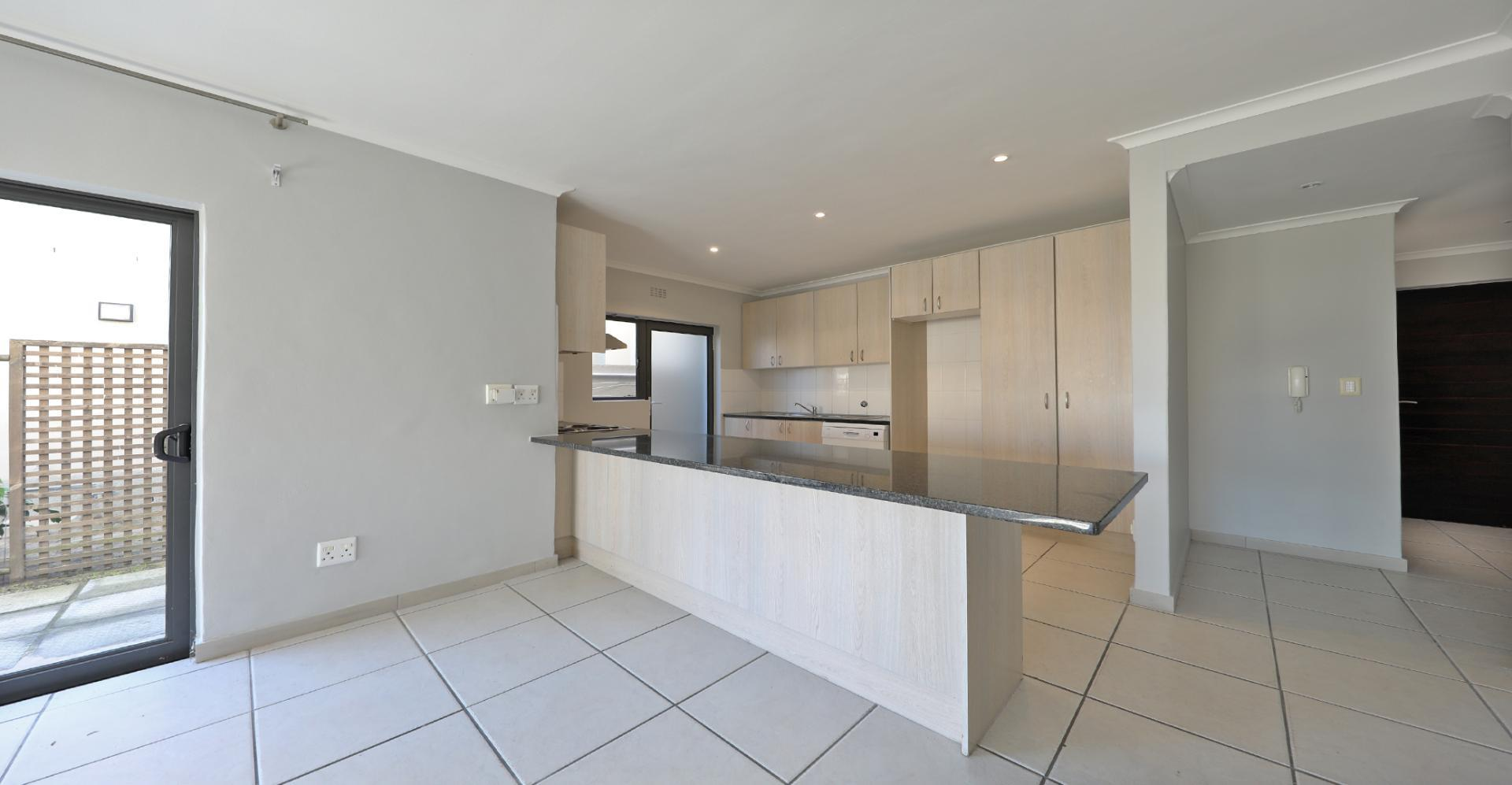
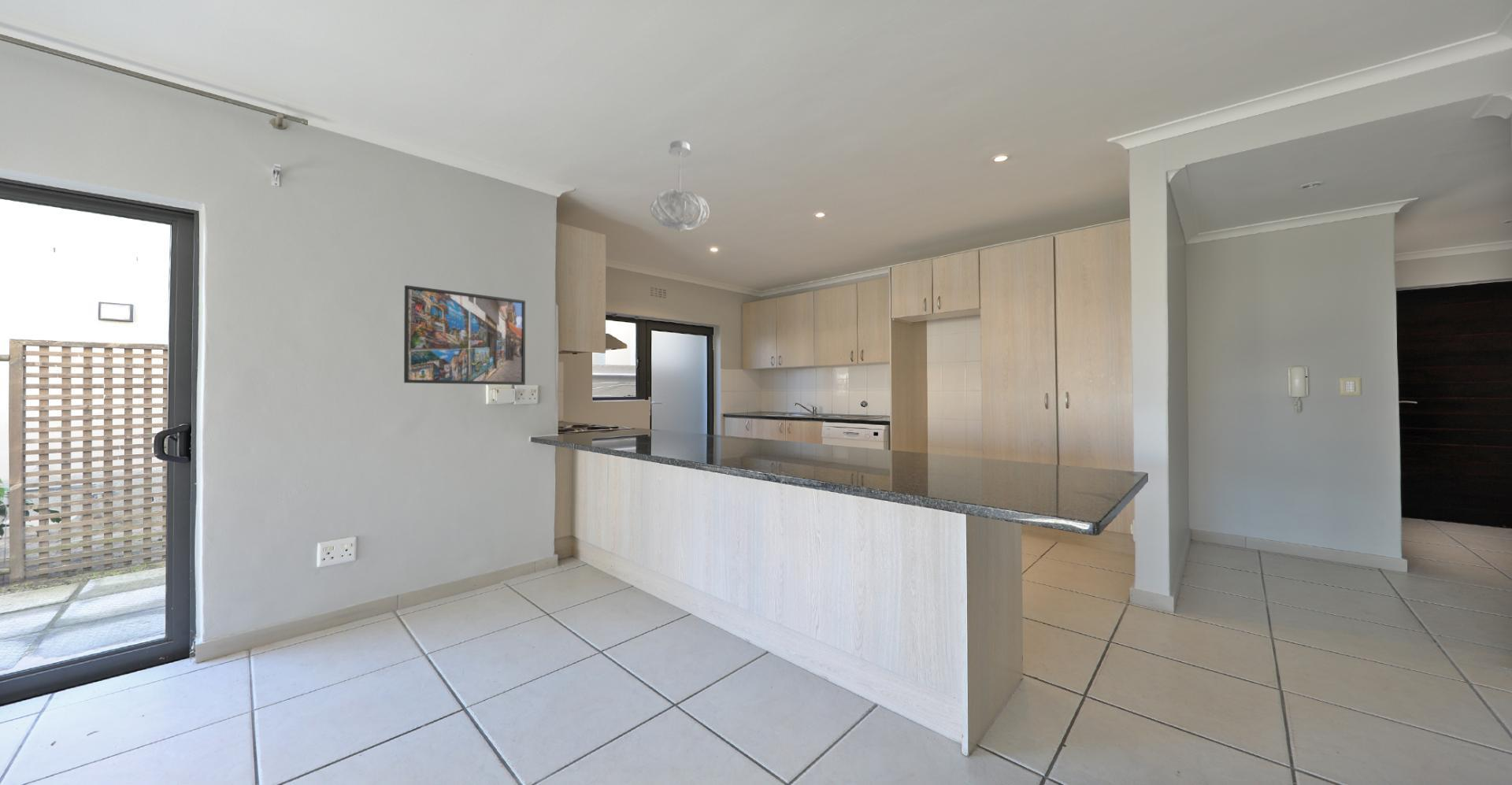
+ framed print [403,284,526,386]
+ pendant light [649,140,710,232]
